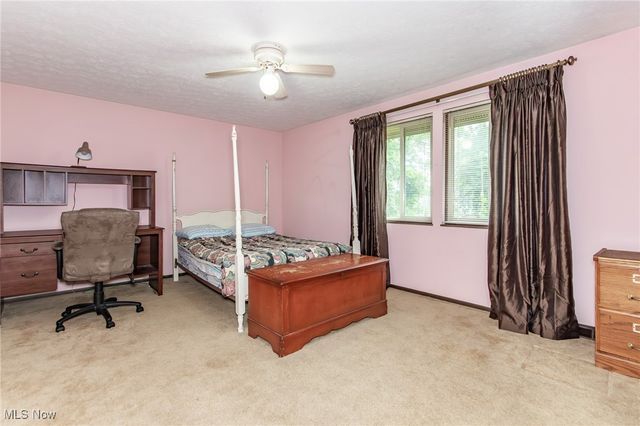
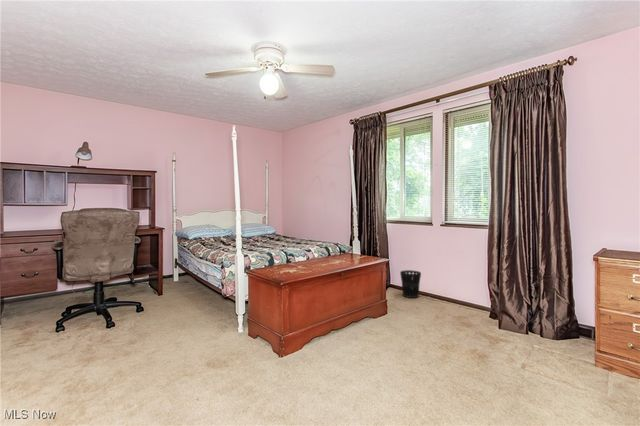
+ wastebasket [399,269,422,299]
